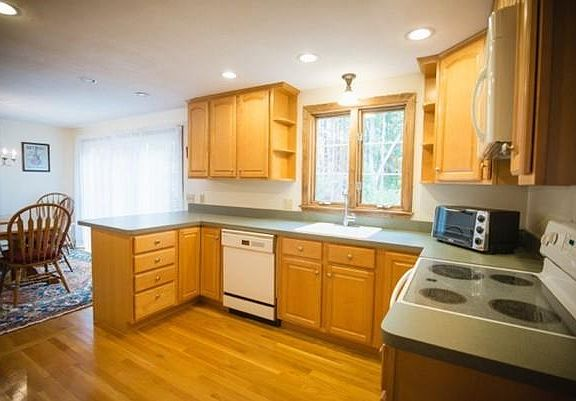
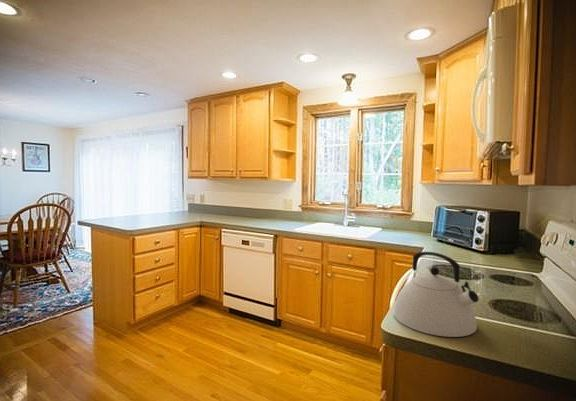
+ kettle [392,251,479,338]
